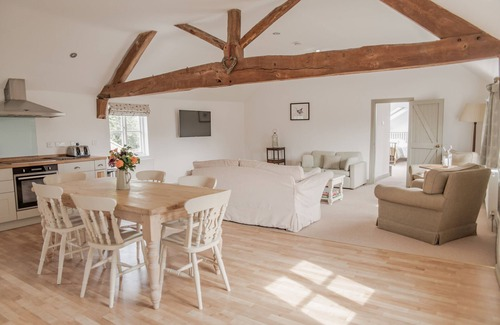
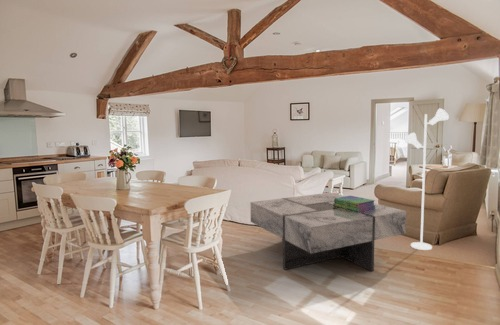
+ stack of books [333,195,376,213]
+ coffee table [249,192,407,272]
+ floor lamp [403,107,450,251]
